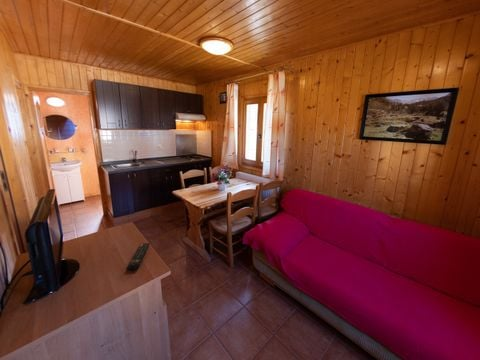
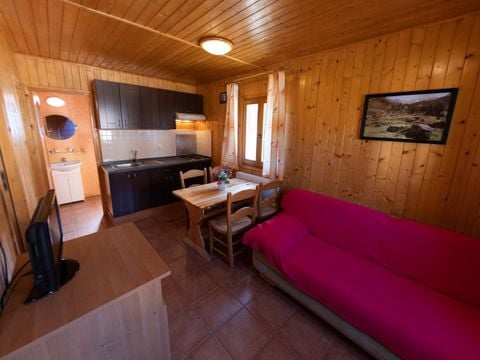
- remote control [125,242,151,271]
